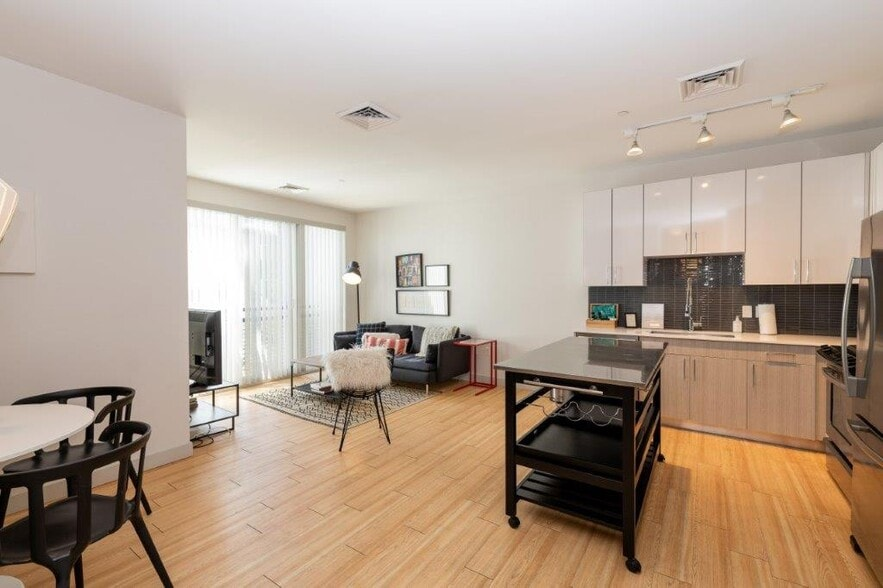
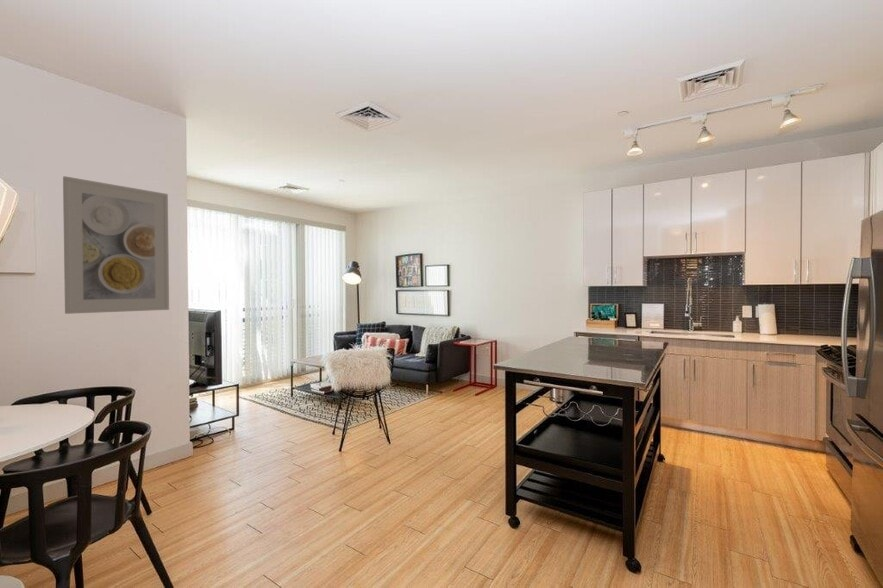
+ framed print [62,175,170,315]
